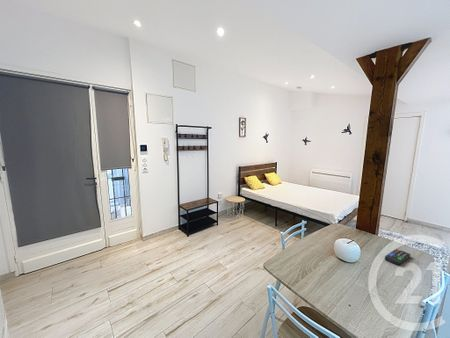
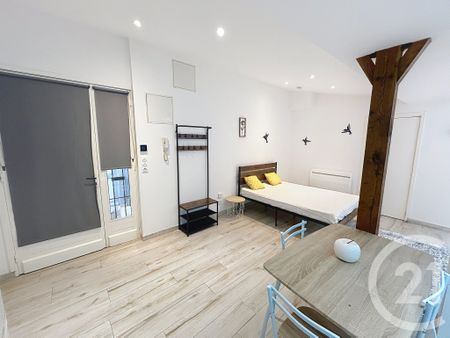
- remote control [384,248,412,266]
